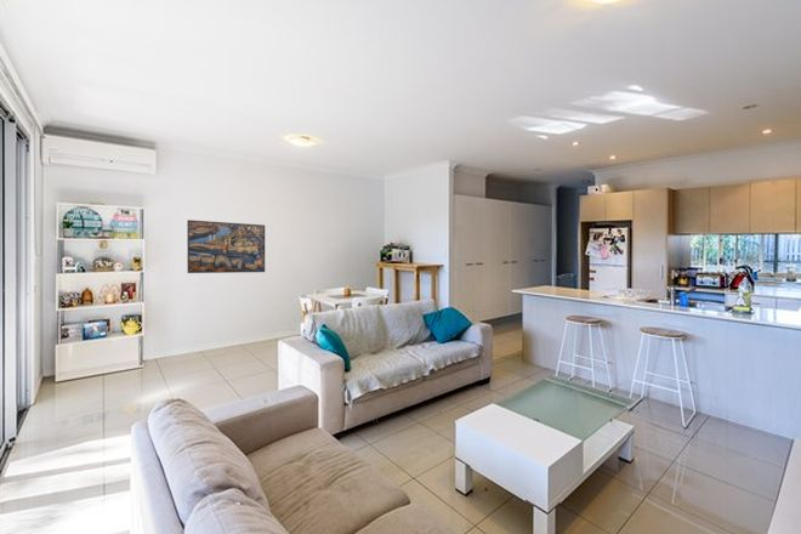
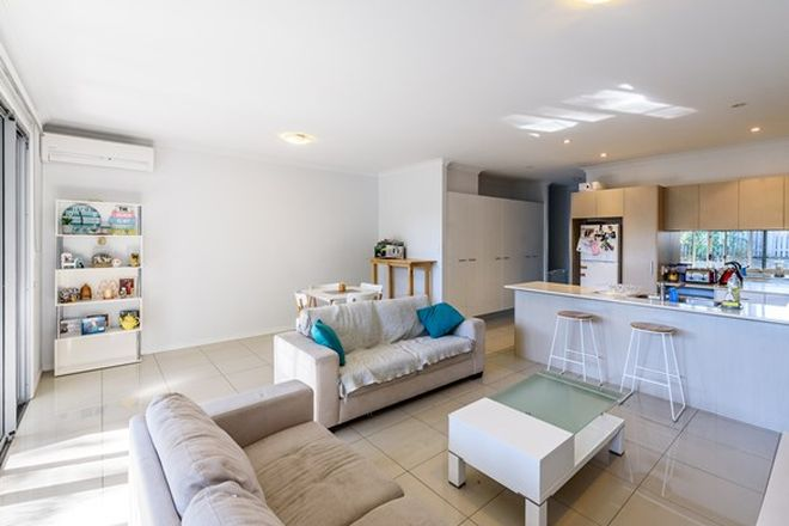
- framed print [186,218,266,274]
